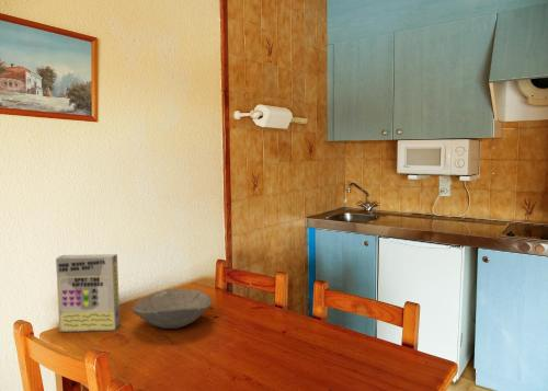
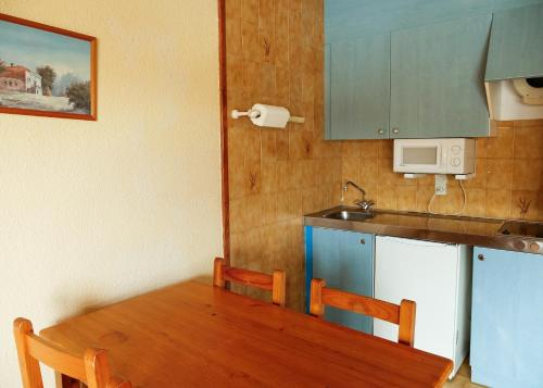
- cereal box [55,253,121,333]
- bowl [132,288,213,330]
